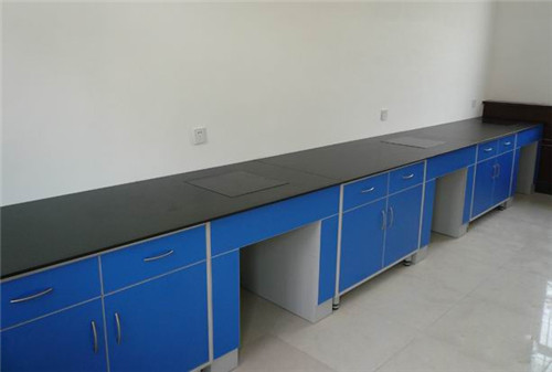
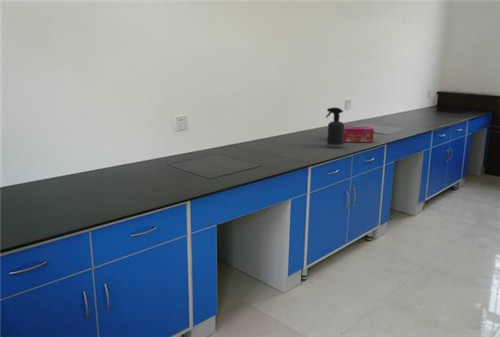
+ tissue box [343,125,375,143]
+ spray bottle [324,107,345,149]
